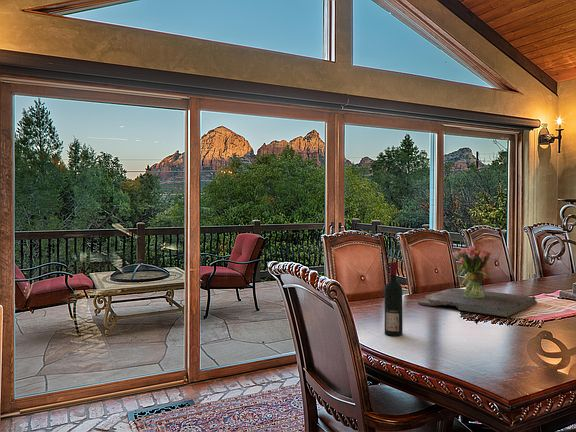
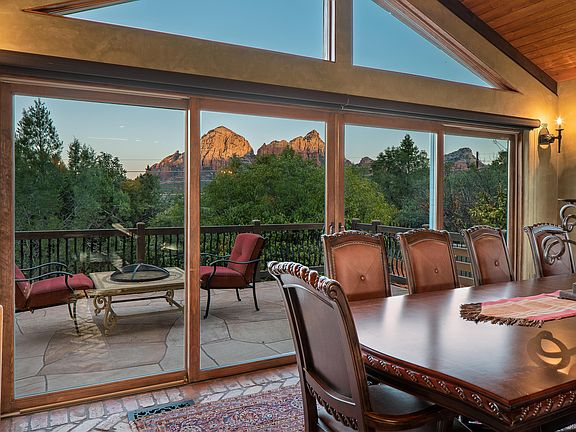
- flower arrangement [417,244,538,318]
- alcohol [383,261,404,337]
